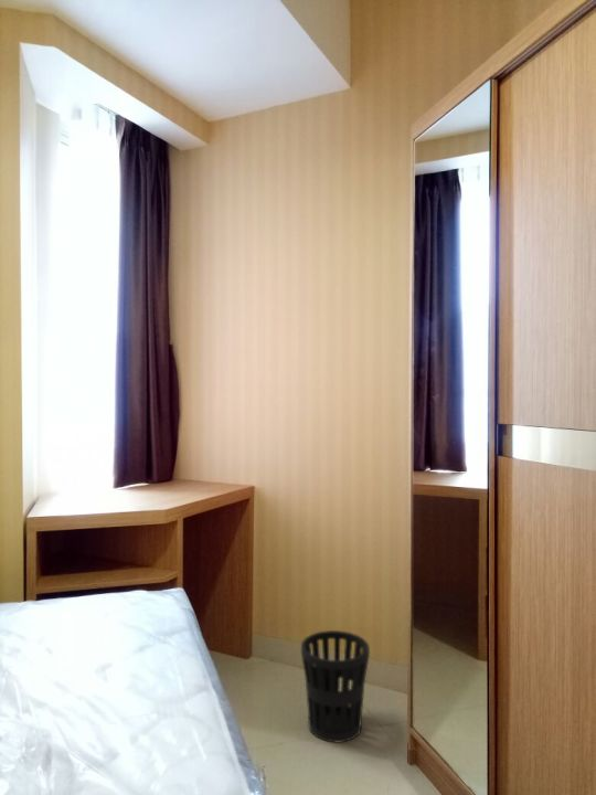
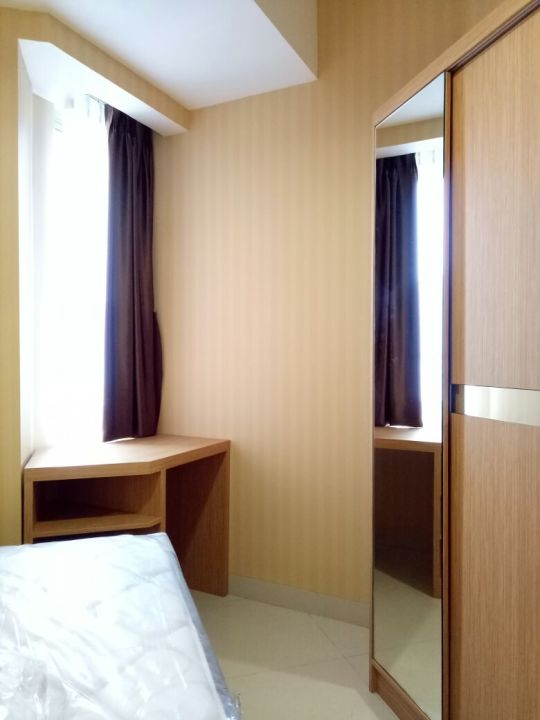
- wastebasket [300,629,371,743]
